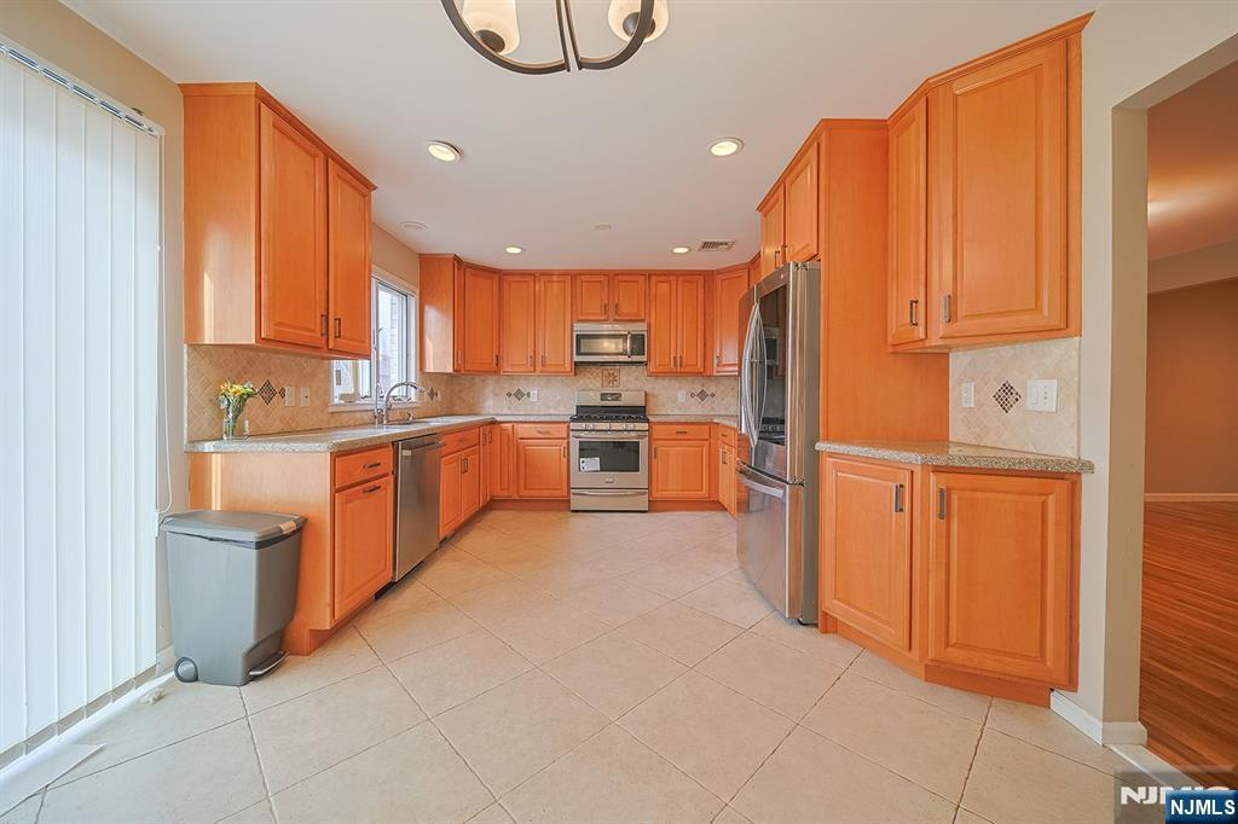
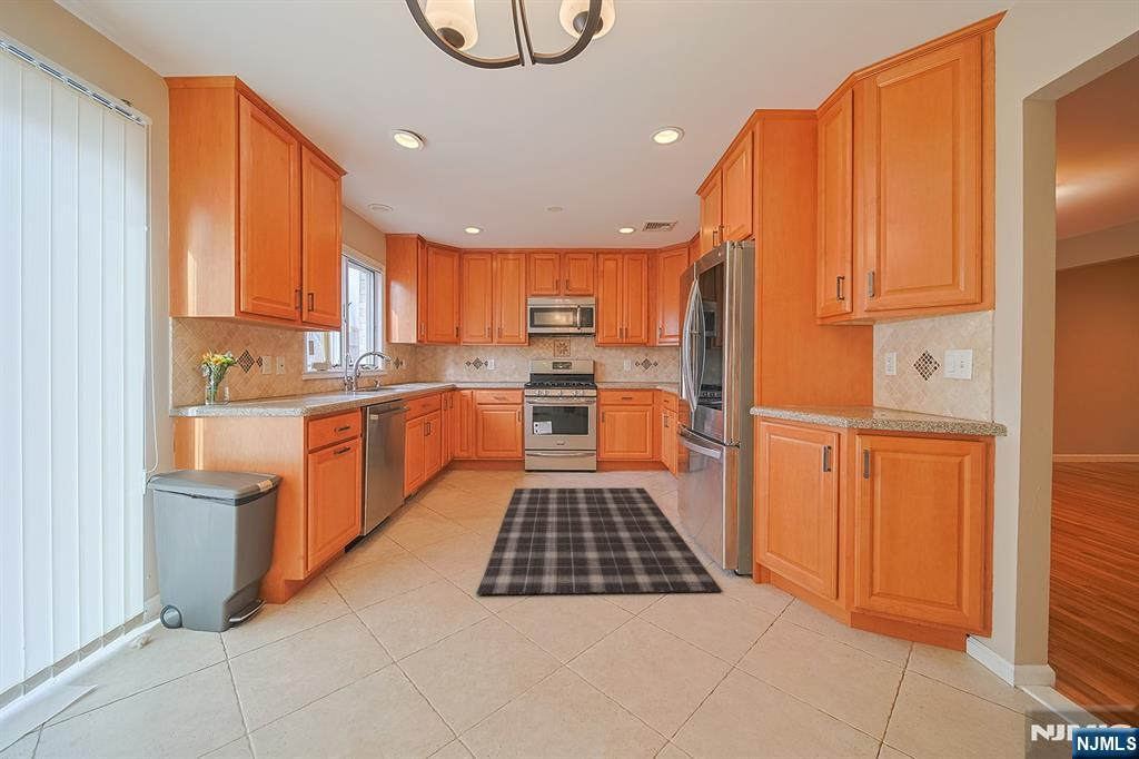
+ rug [475,486,723,595]
